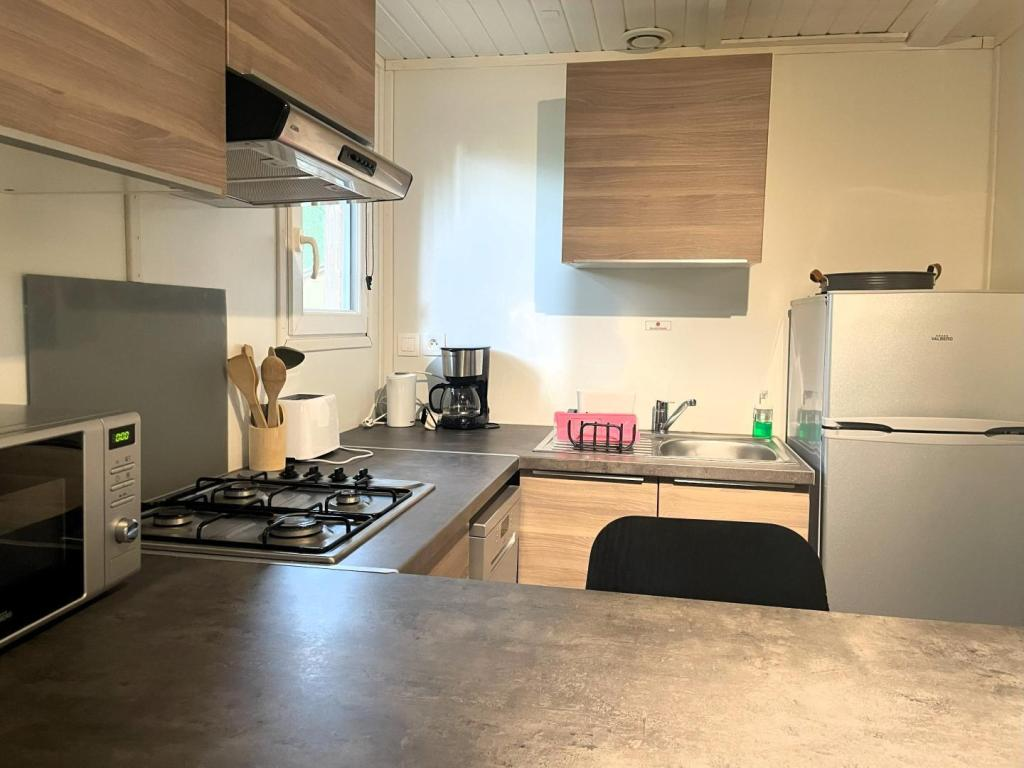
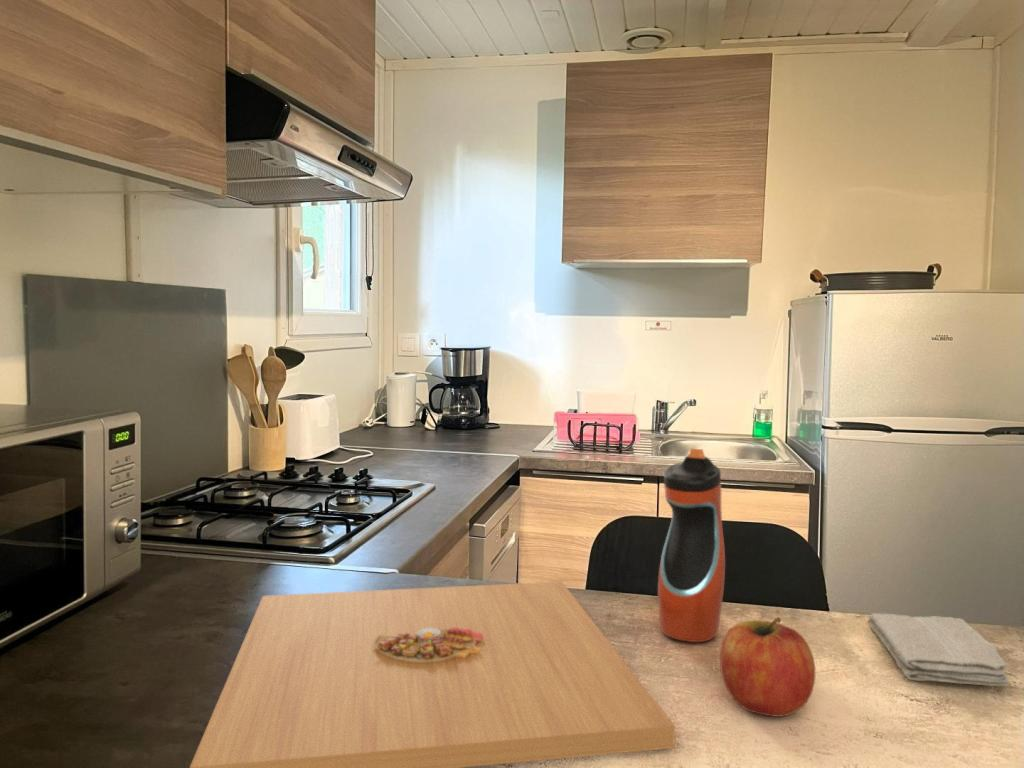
+ platter [189,580,676,768]
+ washcloth [867,612,1011,687]
+ water bottle [657,447,726,643]
+ fruit [719,616,816,718]
